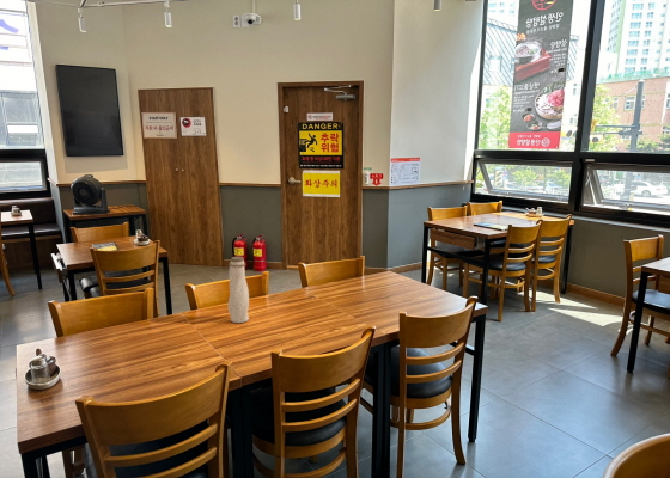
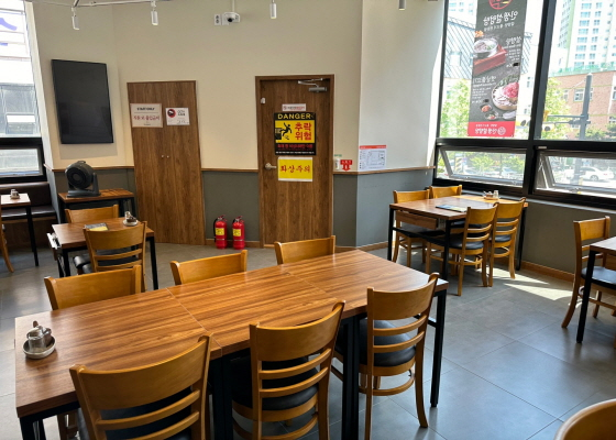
- water bottle [227,256,250,324]
